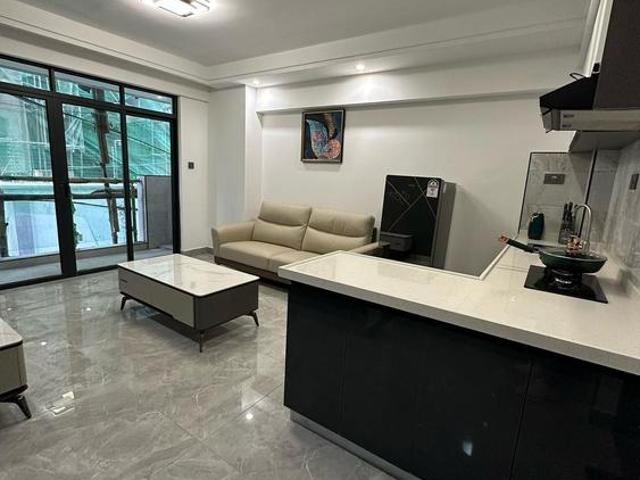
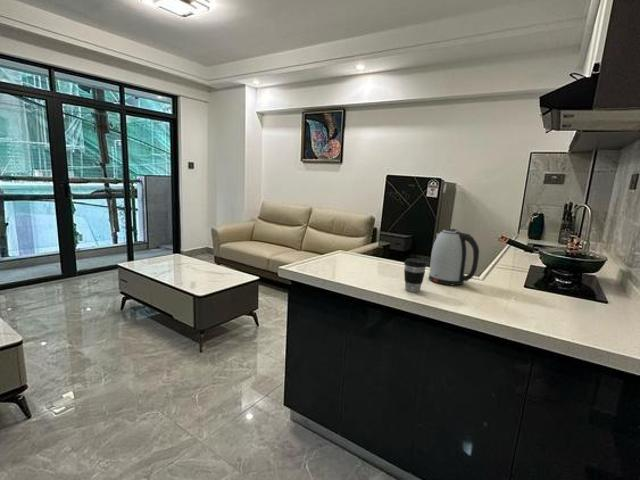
+ kettle [428,228,480,286]
+ coffee cup [403,257,428,293]
